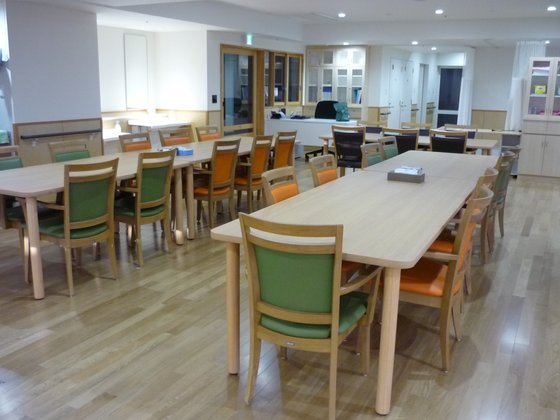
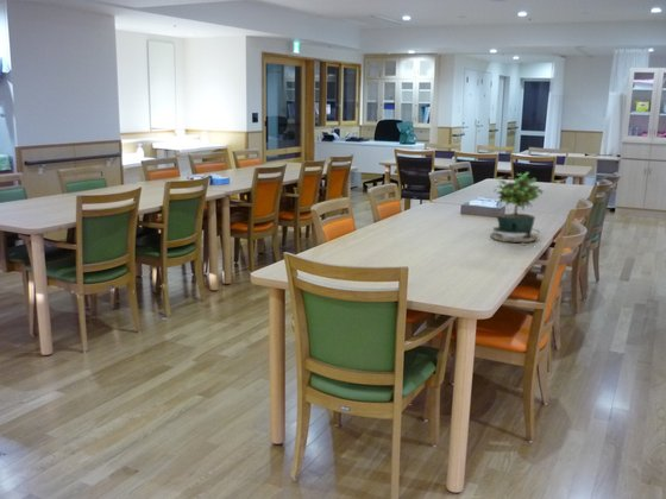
+ potted plant [488,171,545,247]
